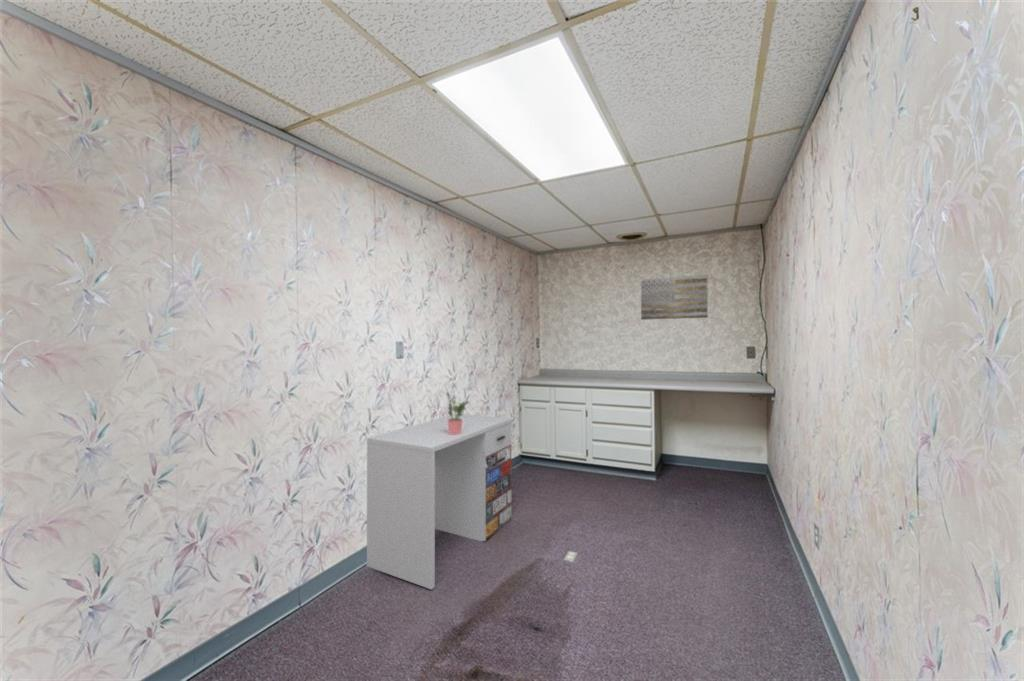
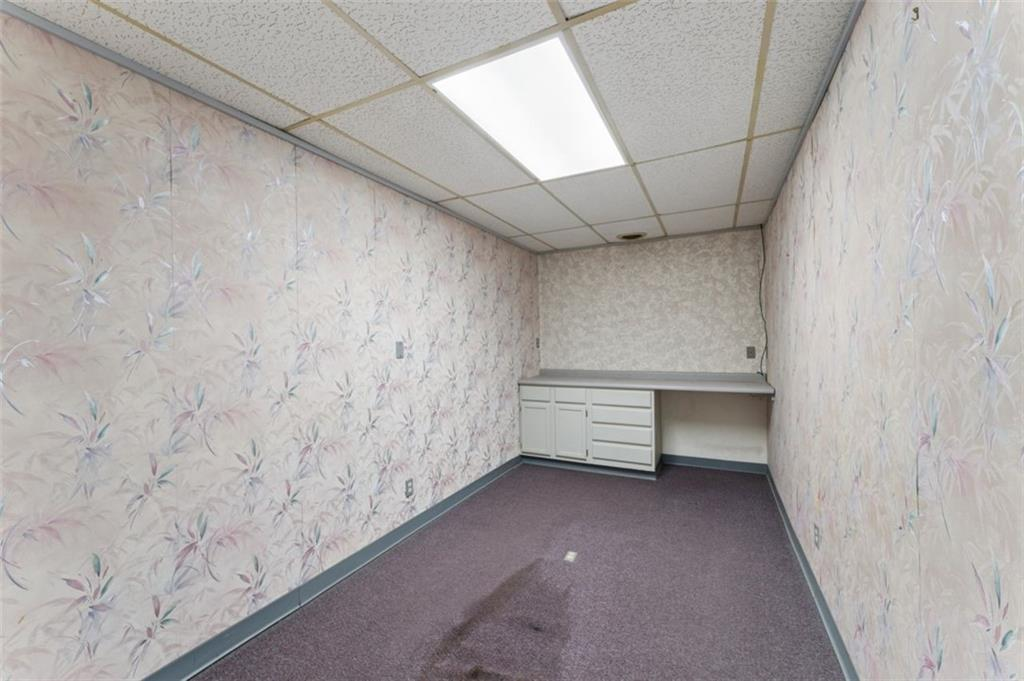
- desk [366,413,513,591]
- wall art [640,274,709,321]
- potted plant [445,390,470,434]
